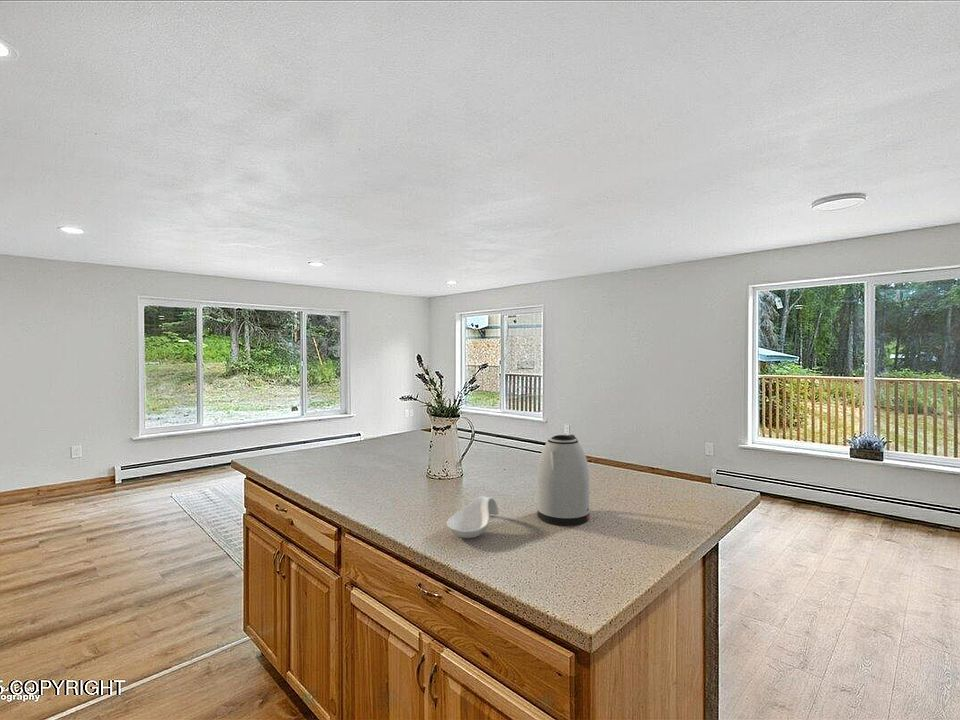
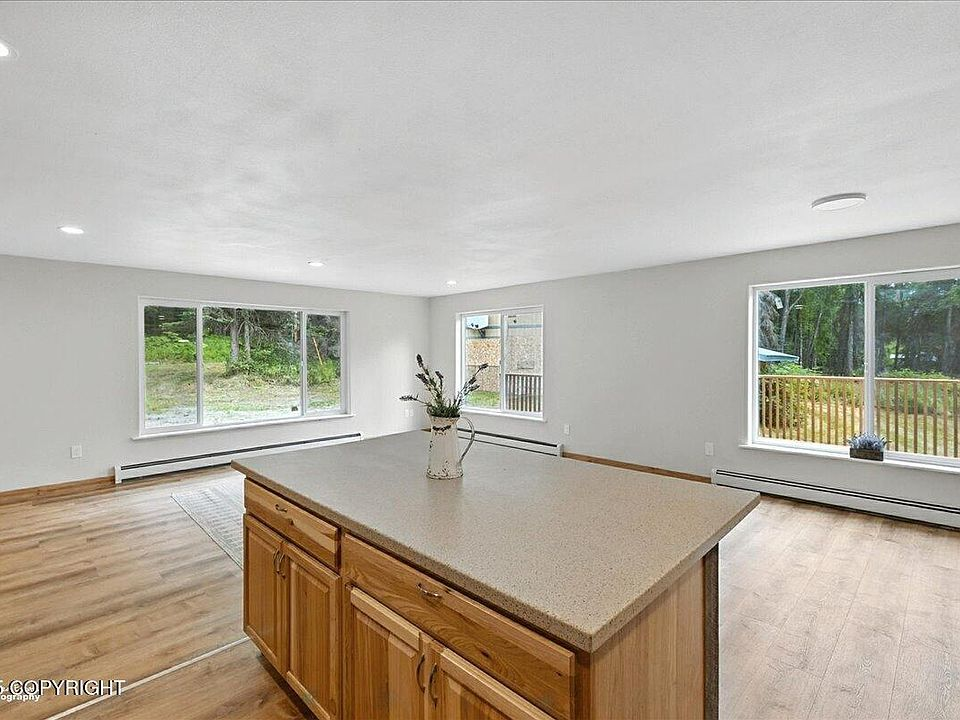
- kettle [536,434,591,526]
- spoon rest [446,495,500,539]
